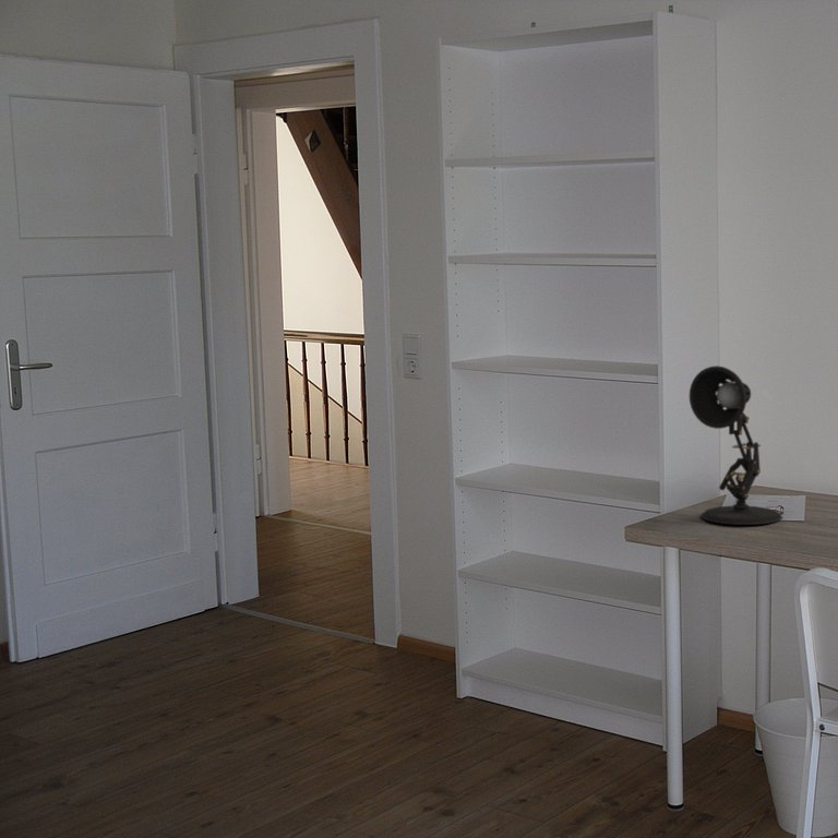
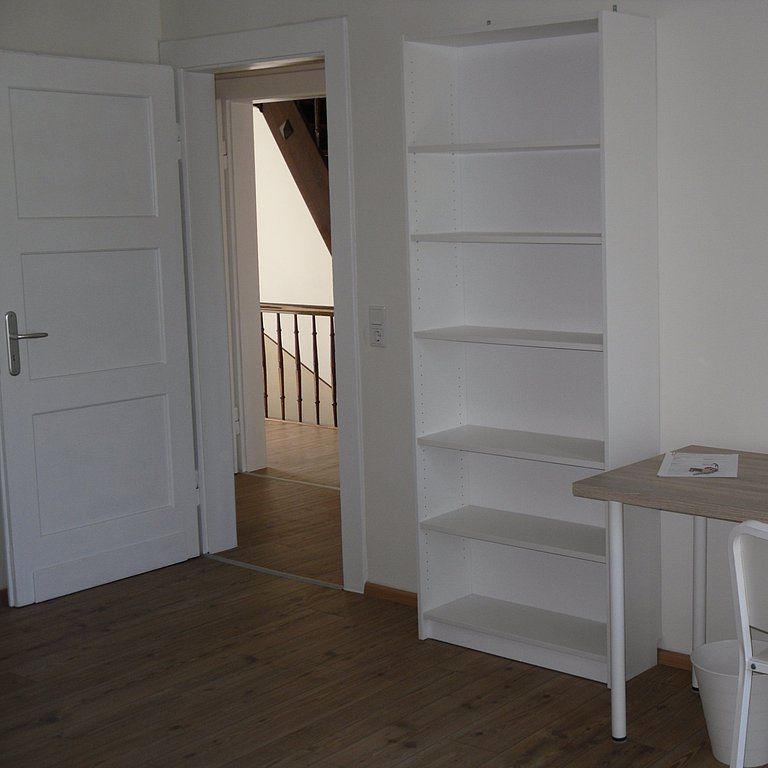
- desk lamp [689,364,783,526]
